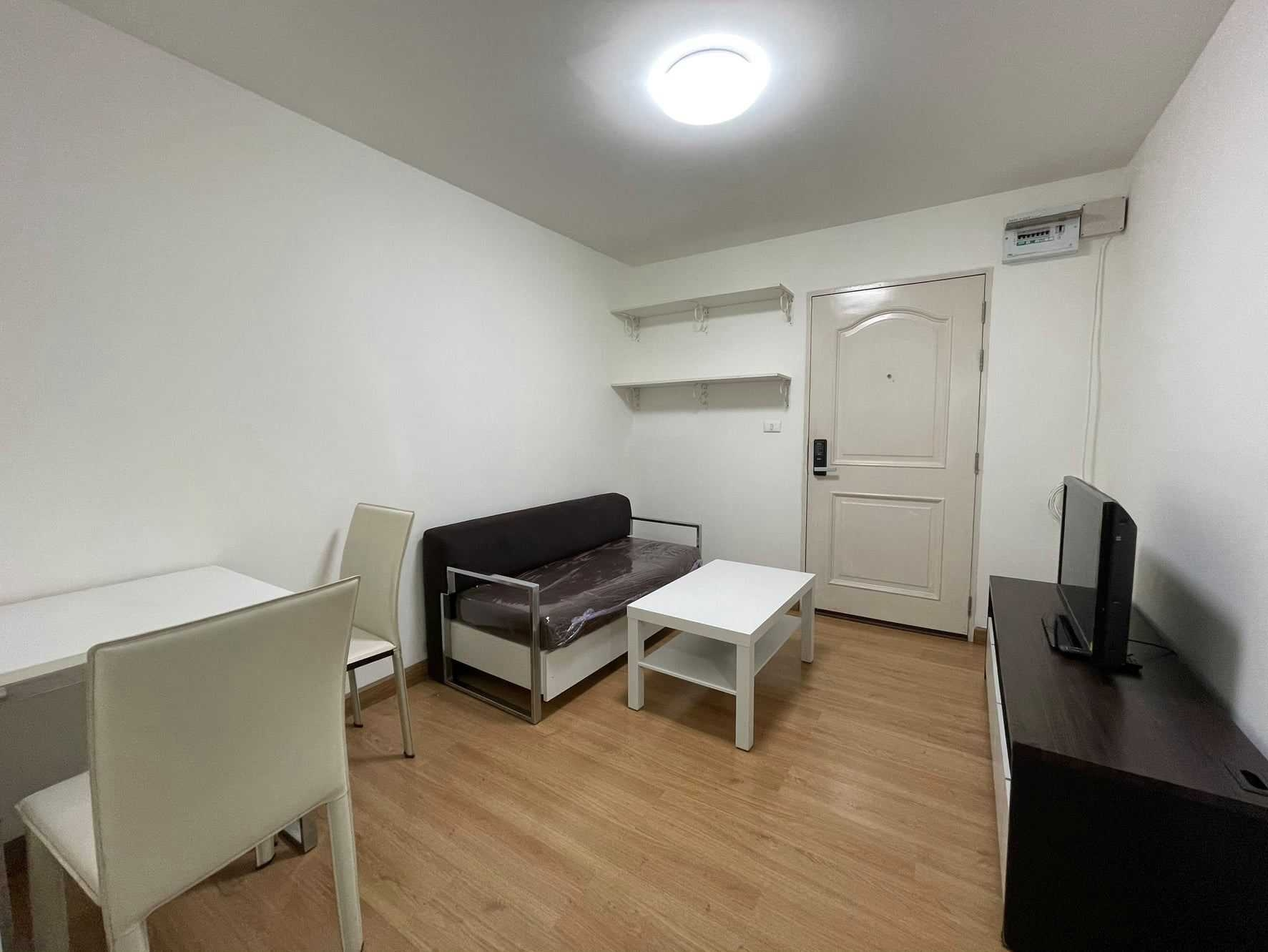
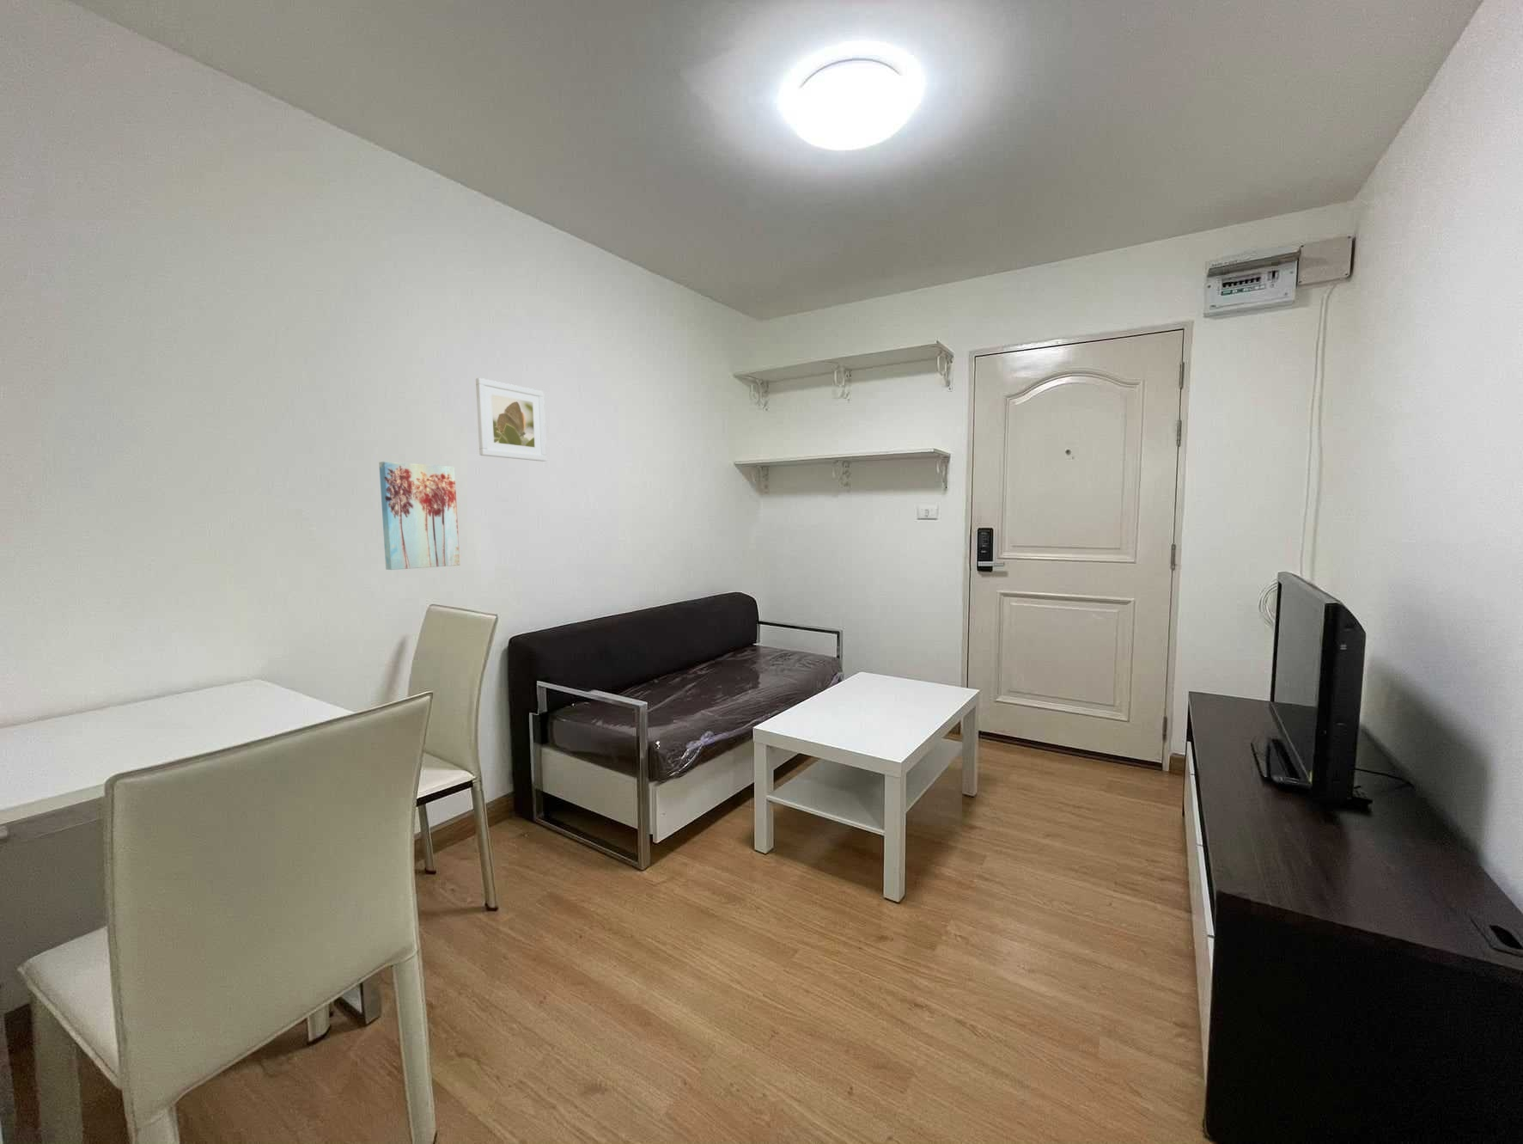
+ wall art [378,460,460,571]
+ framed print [474,377,548,463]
